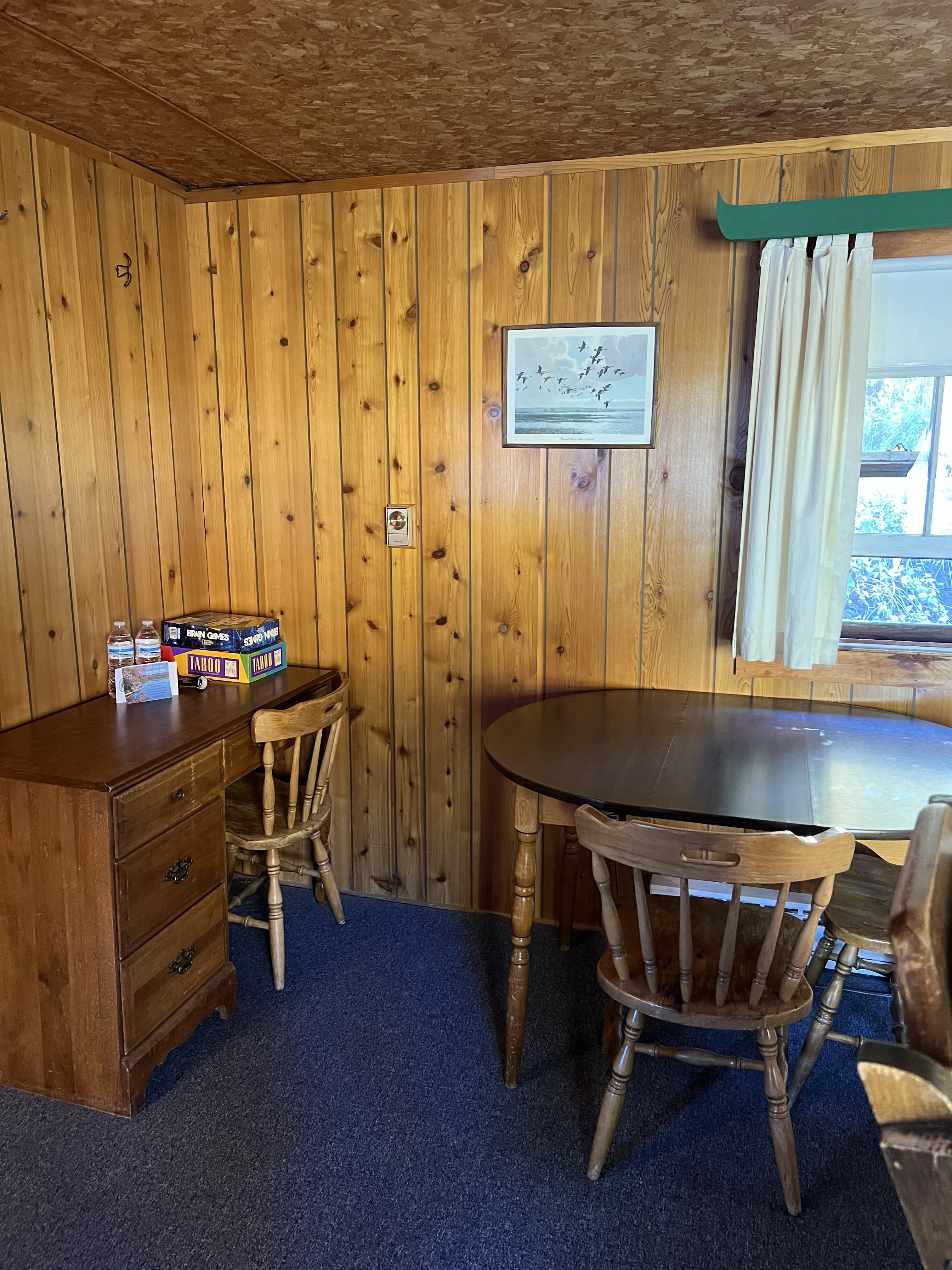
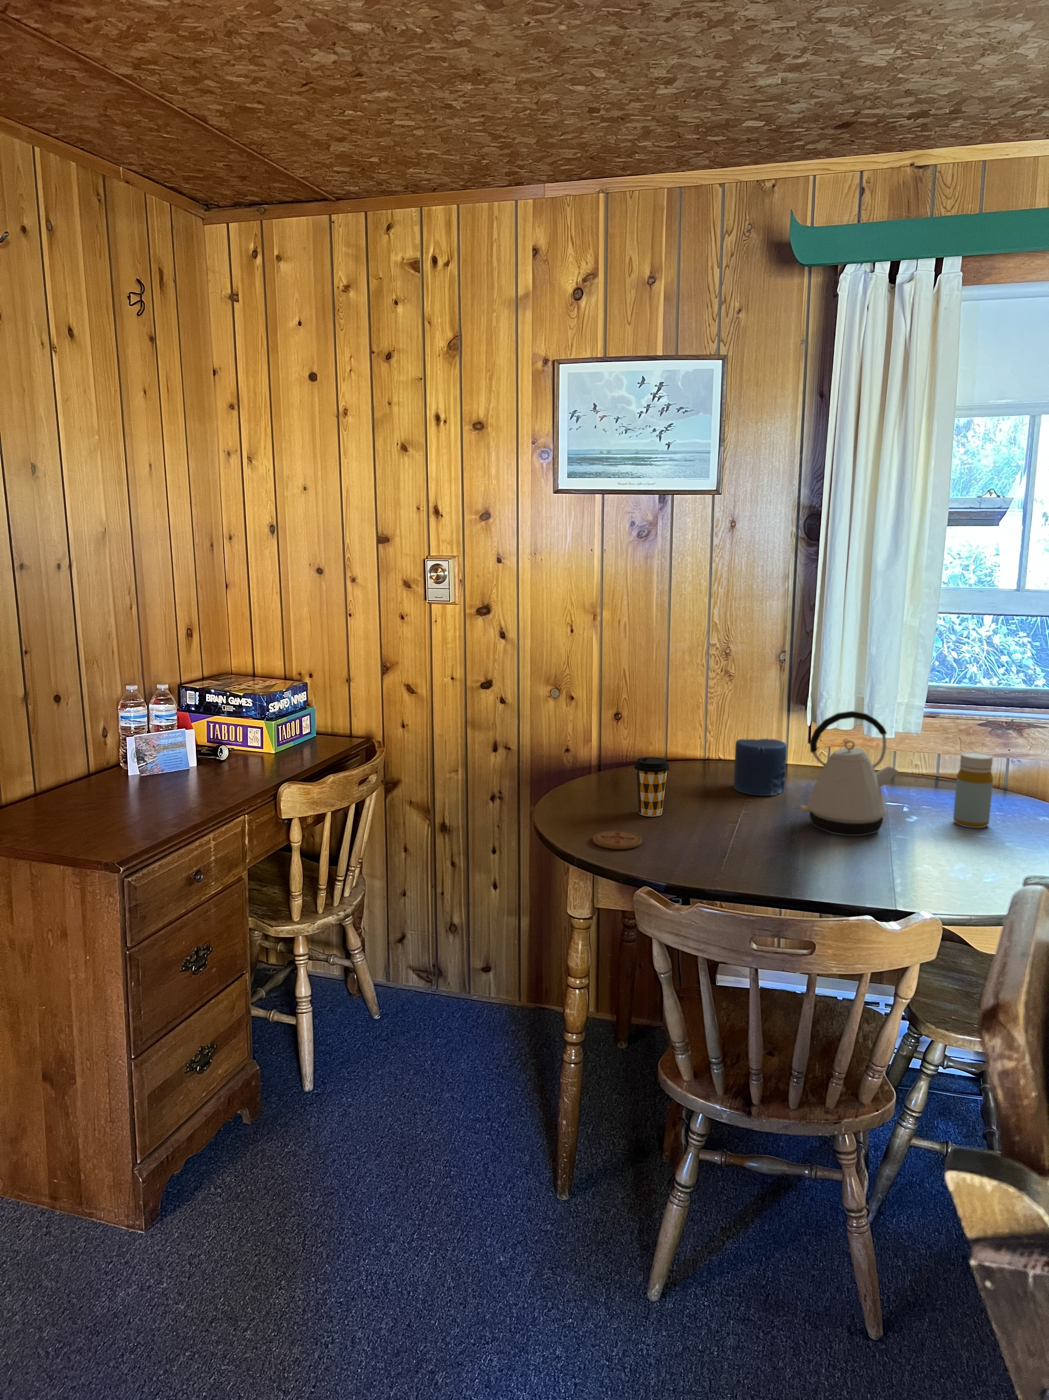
+ bottle [953,752,994,829]
+ coffee cup [634,757,670,817]
+ kettle [800,710,899,836]
+ coaster [592,830,642,849]
+ candle [734,739,787,796]
